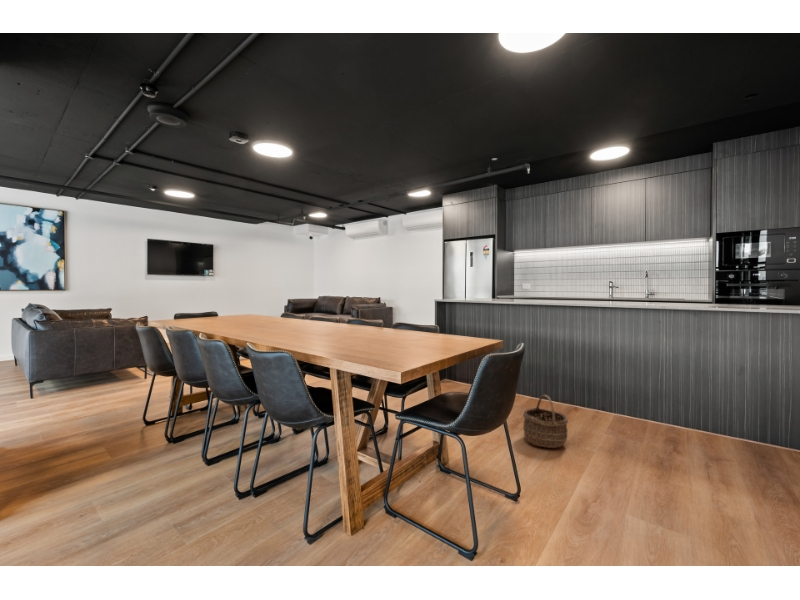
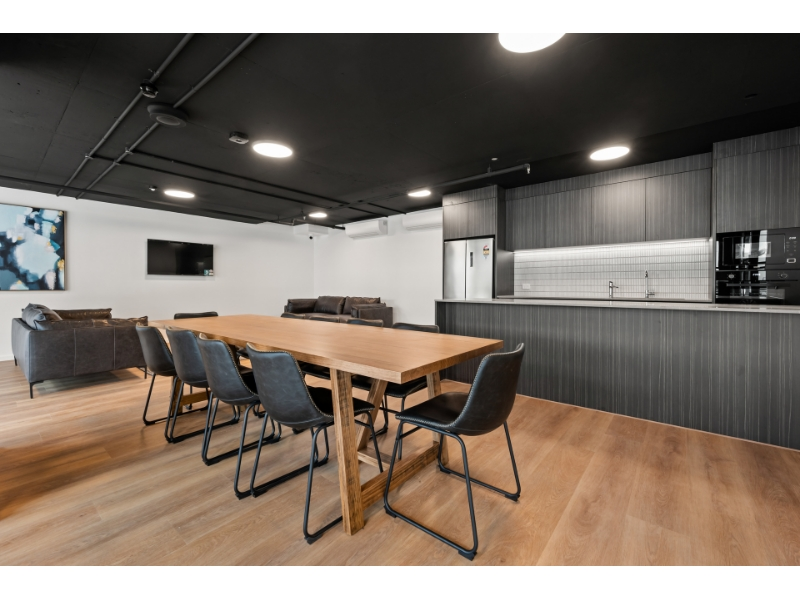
- wicker basket [522,394,569,449]
